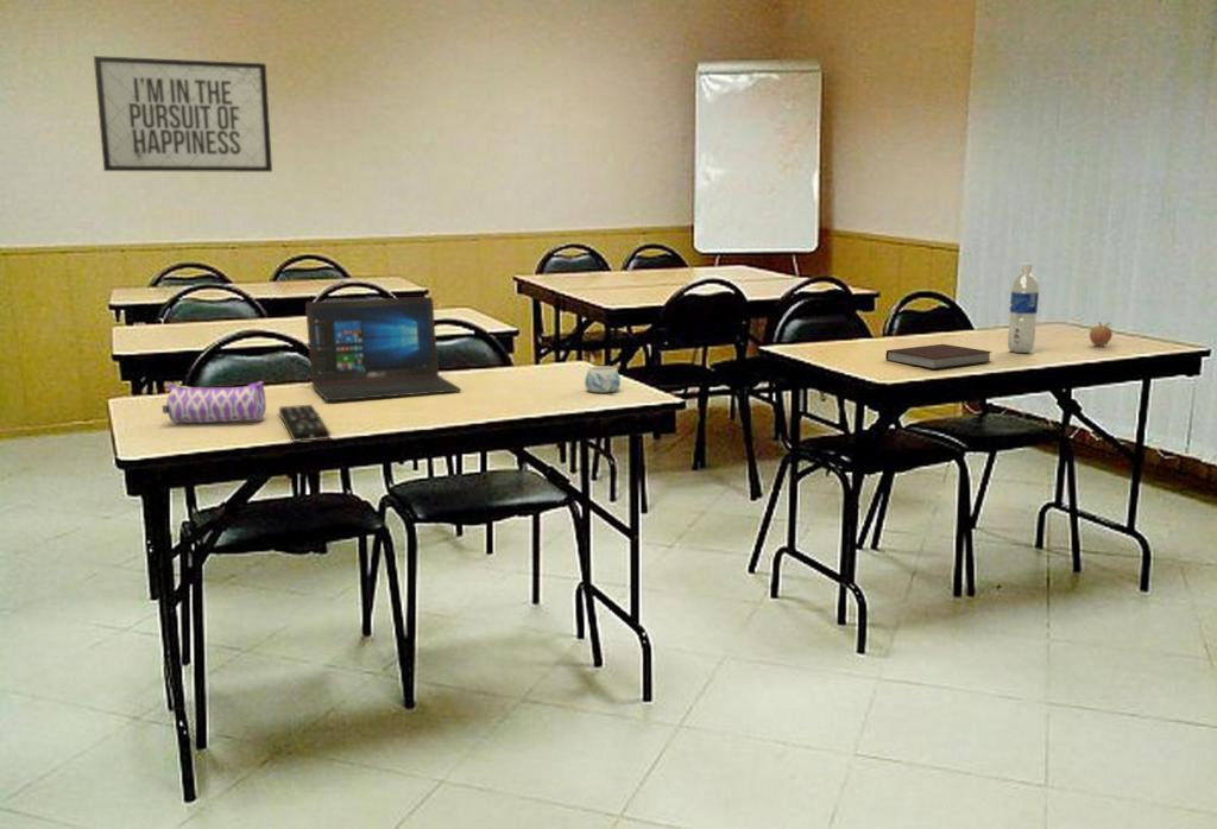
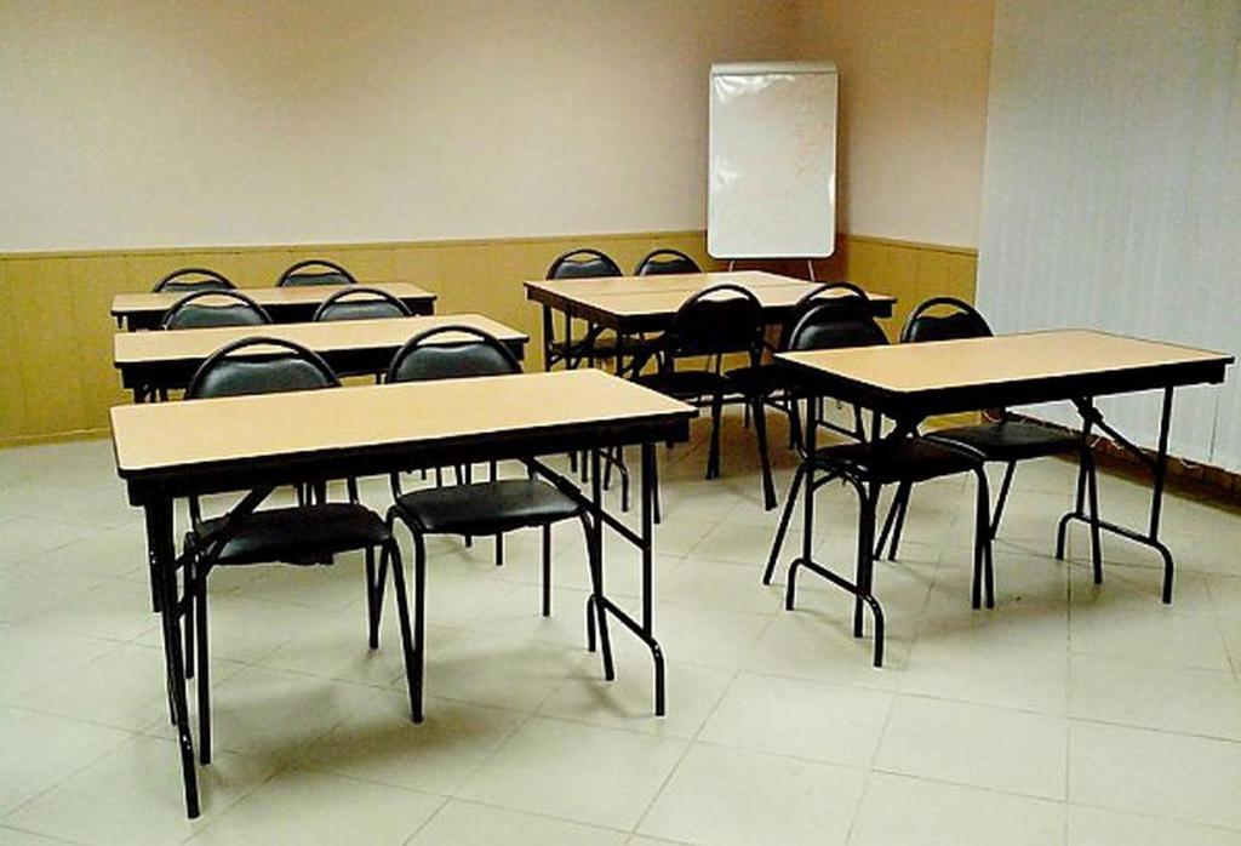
- mug [584,365,622,393]
- fruit [1089,321,1115,347]
- laptop [304,296,462,401]
- remote control [278,404,332,443]
- notebook [884,343,992,371]
- mirror [93,55,273,173]
- pencil case [162,380,267,424]
- water bottle [1007,262,1040,354]
